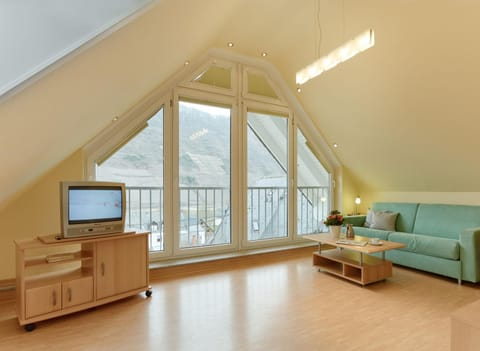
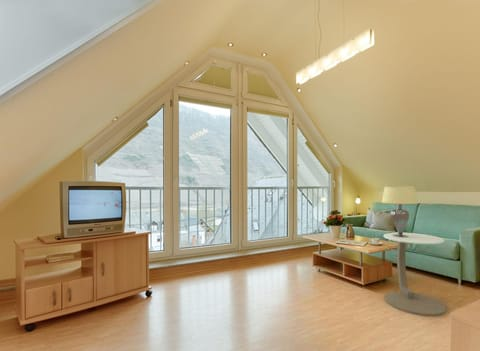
+ lampshade [381,185,420,237]
+ side table [382,232,447,317]
